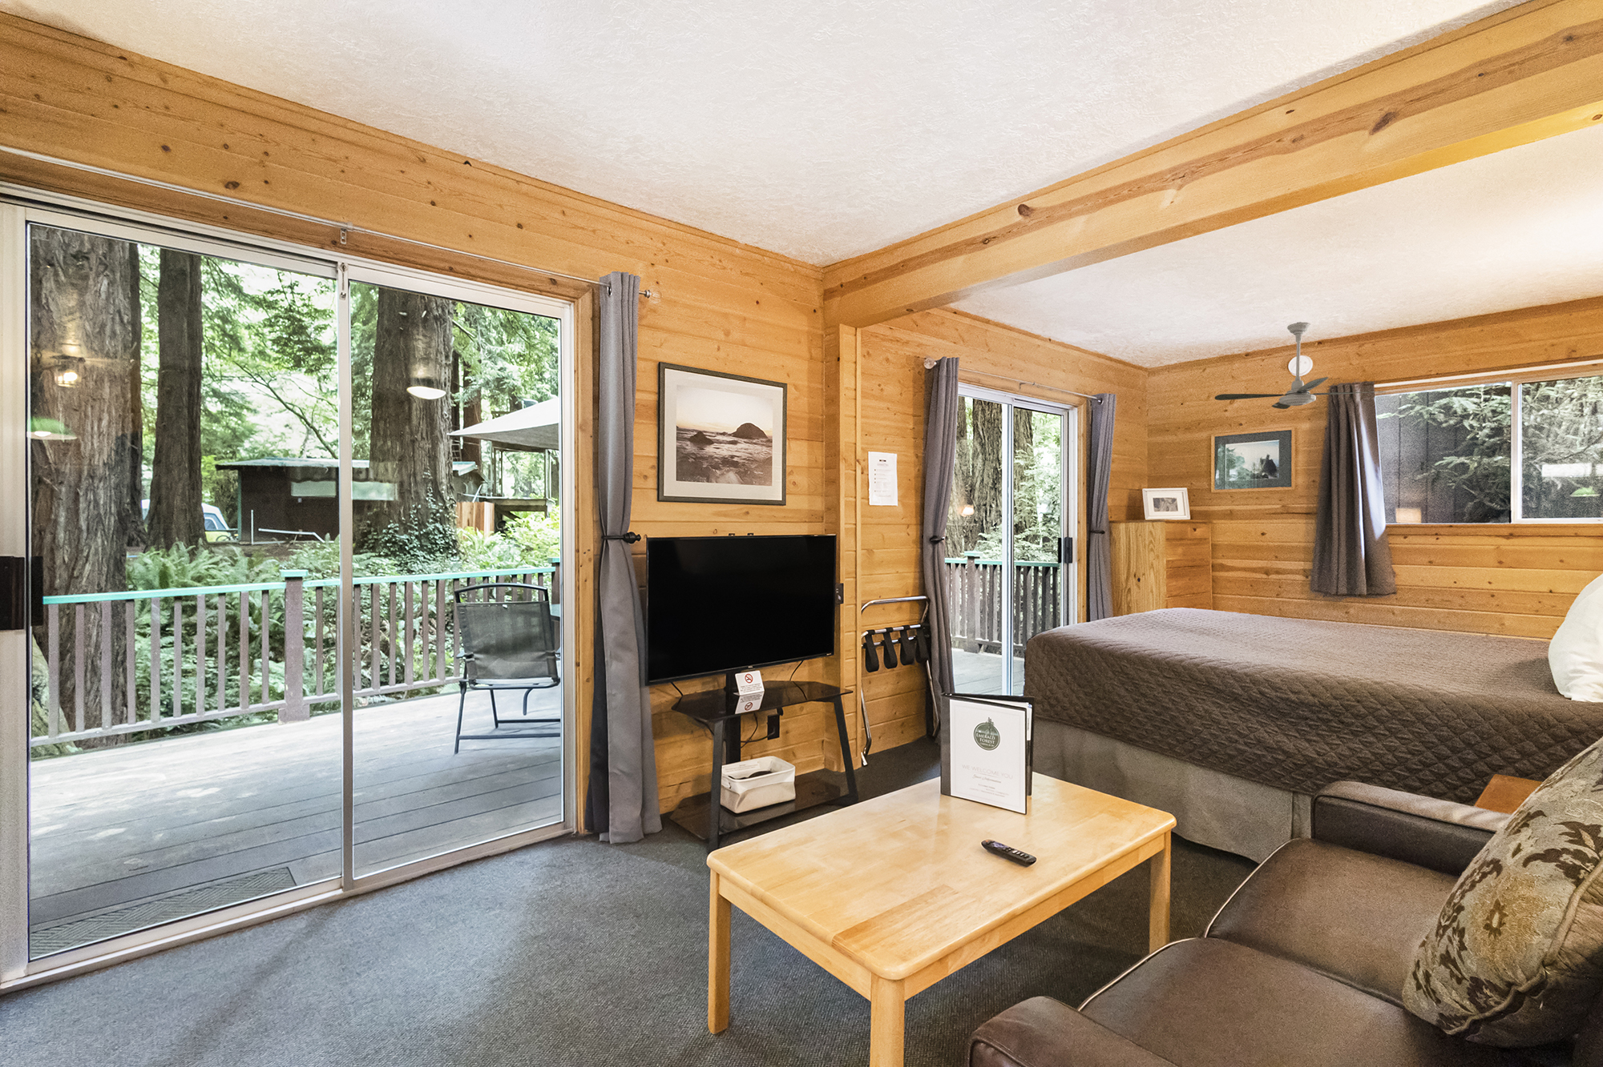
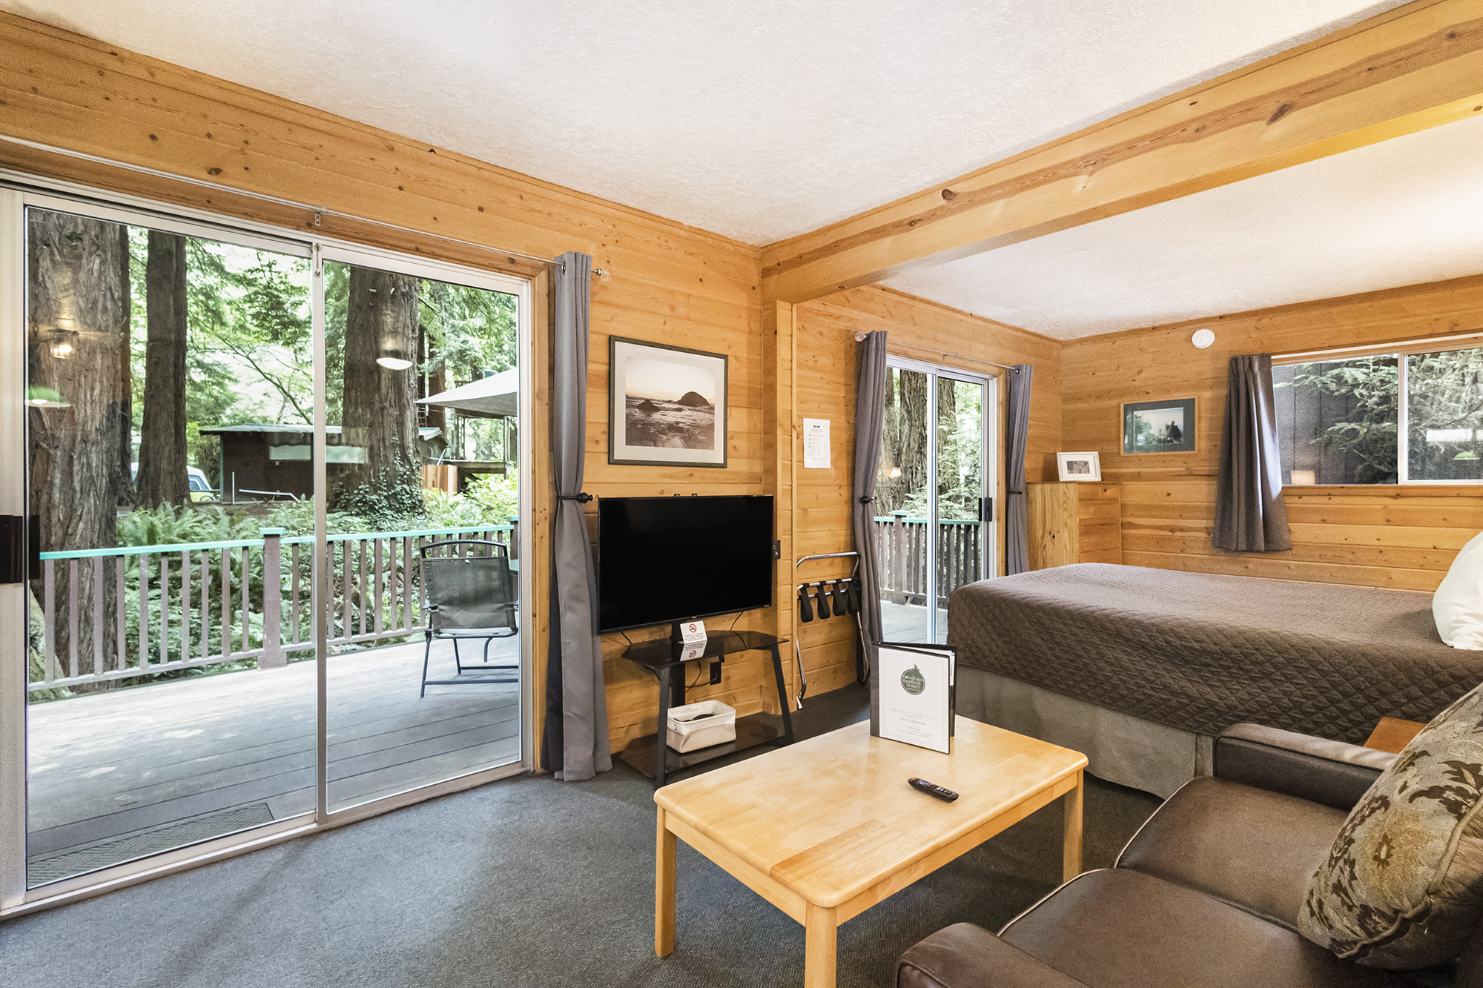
- ceiling fan [1213,322,1386,410]
